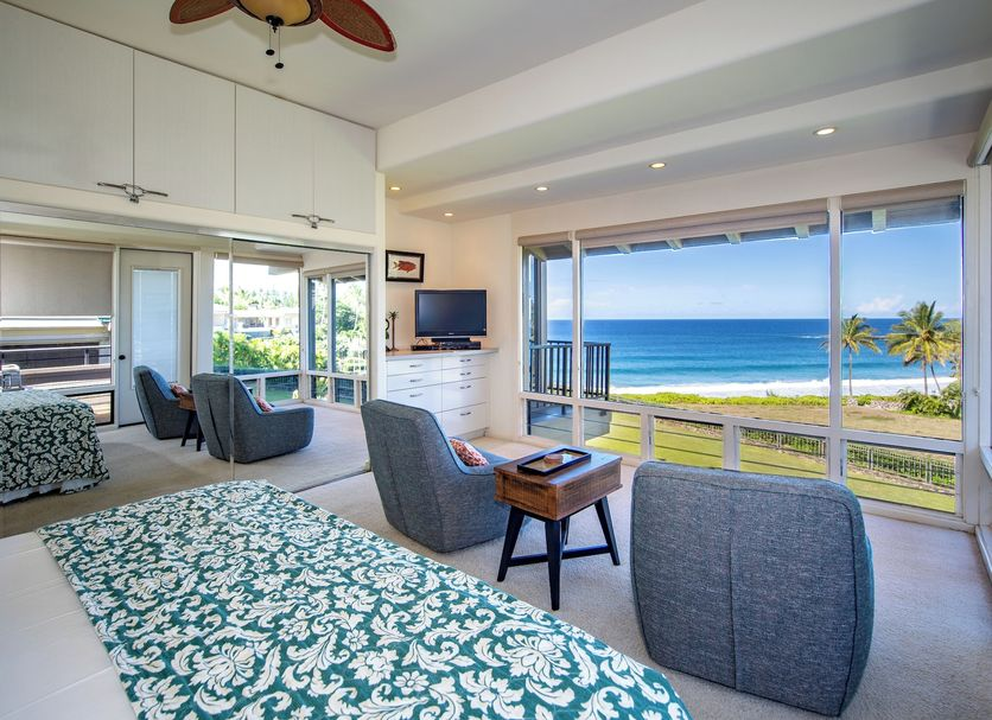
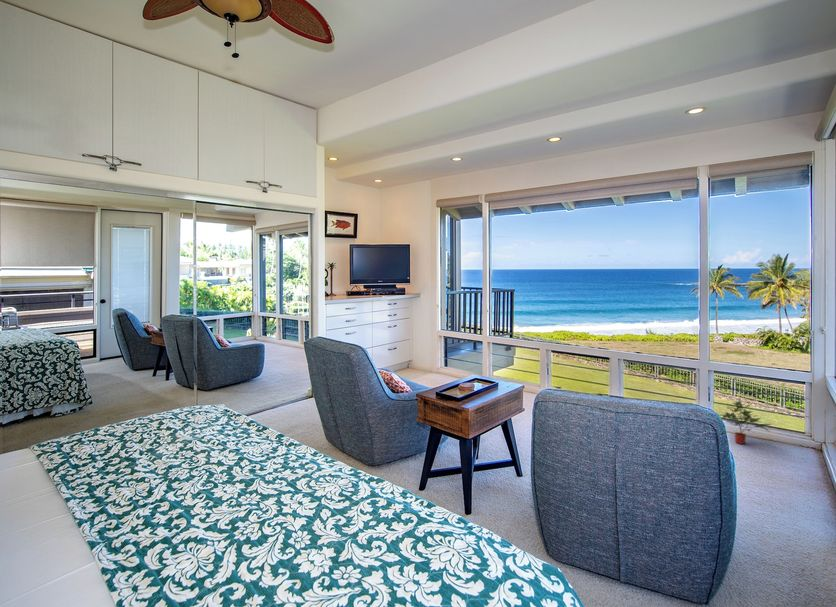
+ potted plant [719,400,775,445]
